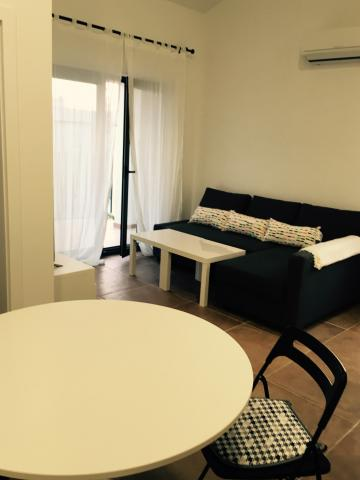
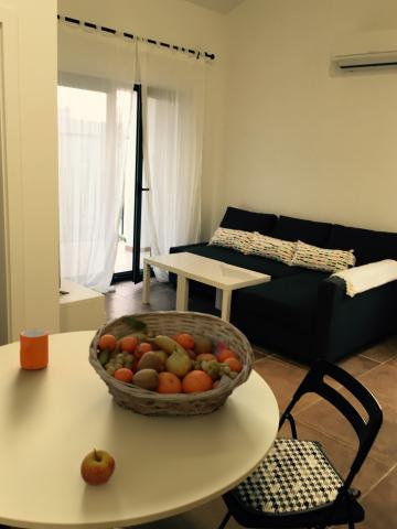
+ mug [19,327,50,370]
+ apple [79,447,116,486]
+ fruit basket [87,310,256,418]
